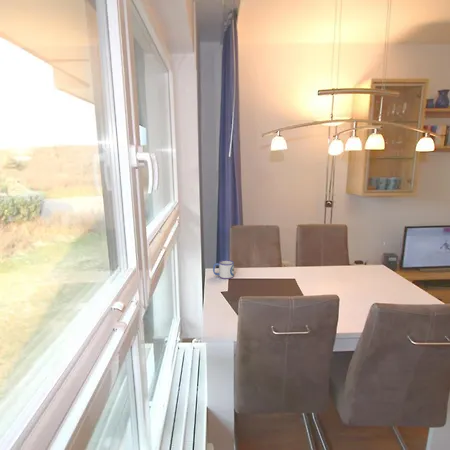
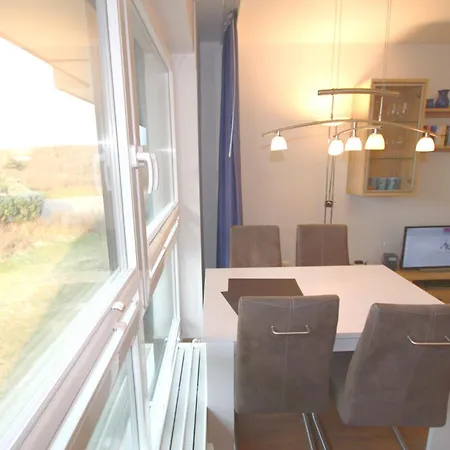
- mug [212,259,235,280]
